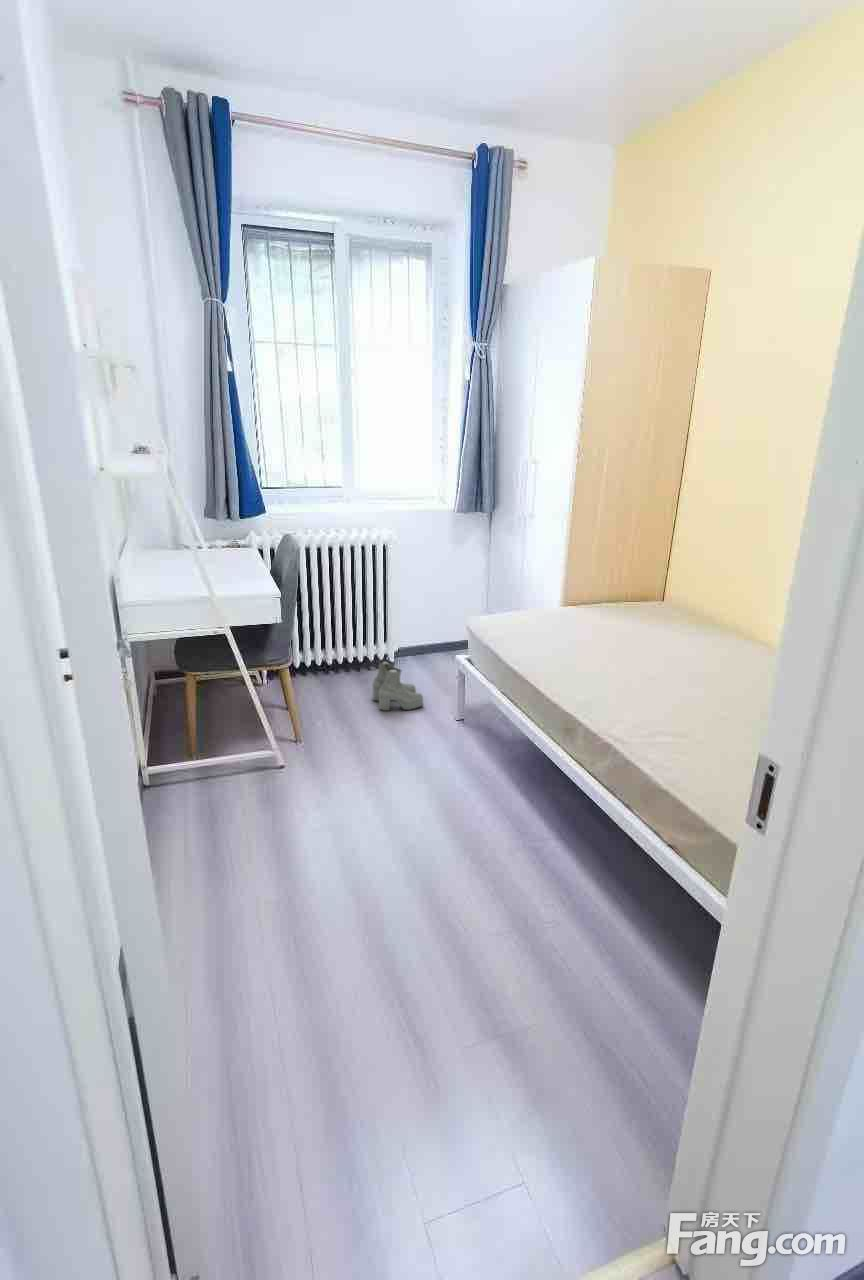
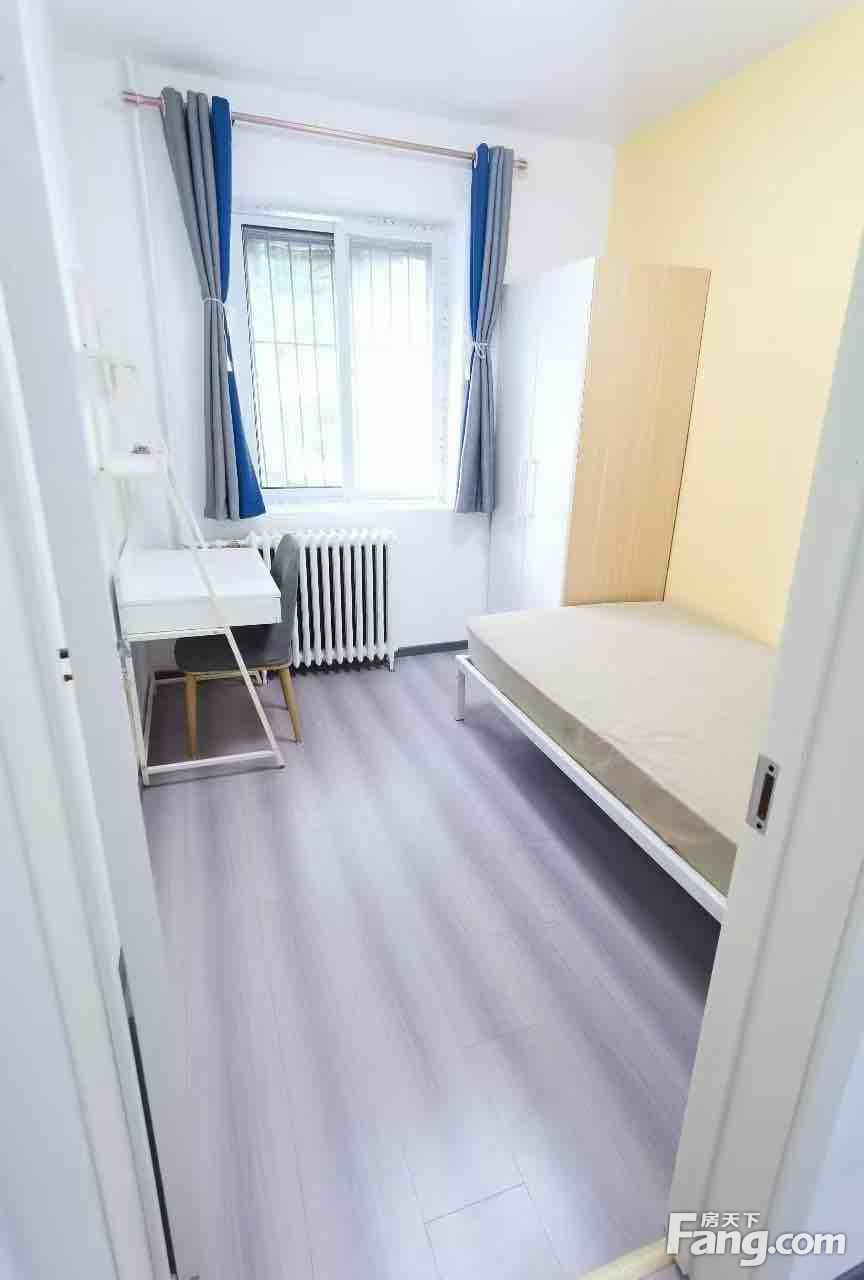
- boots [371,659,424,712]
